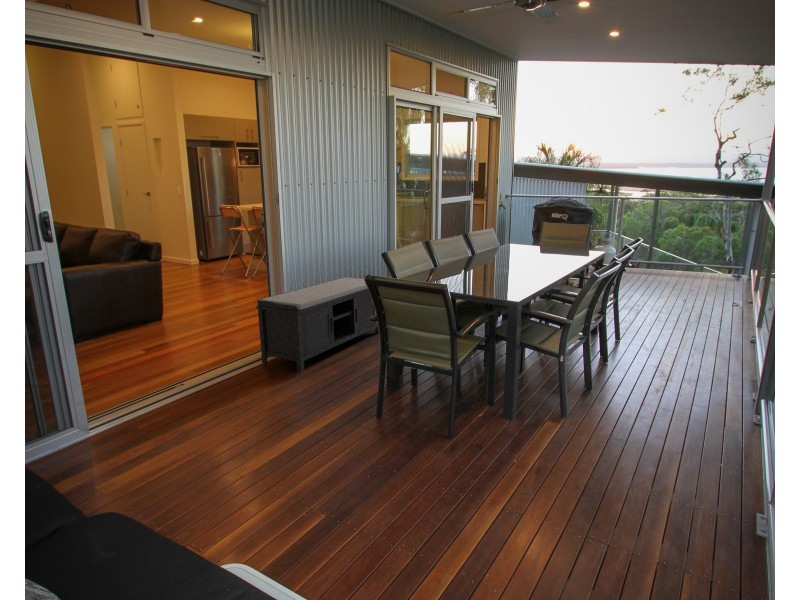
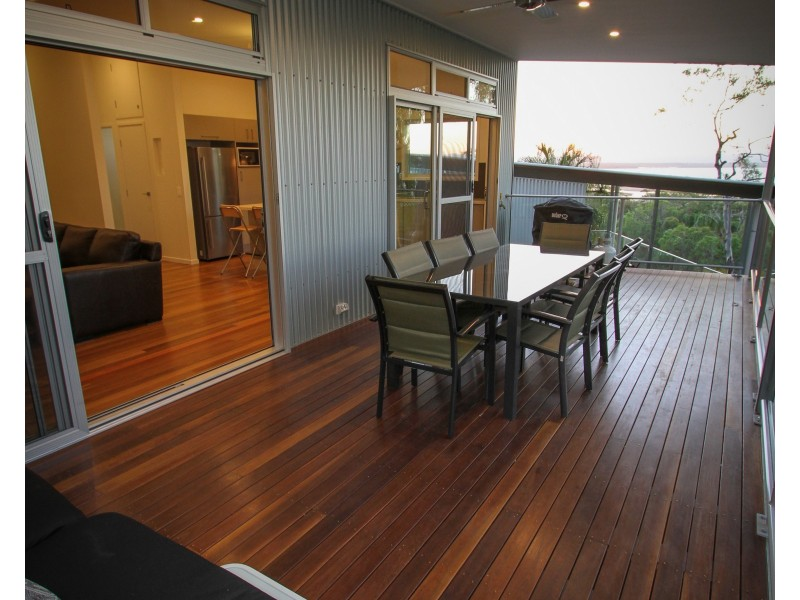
- bench [255,276,380,373]
